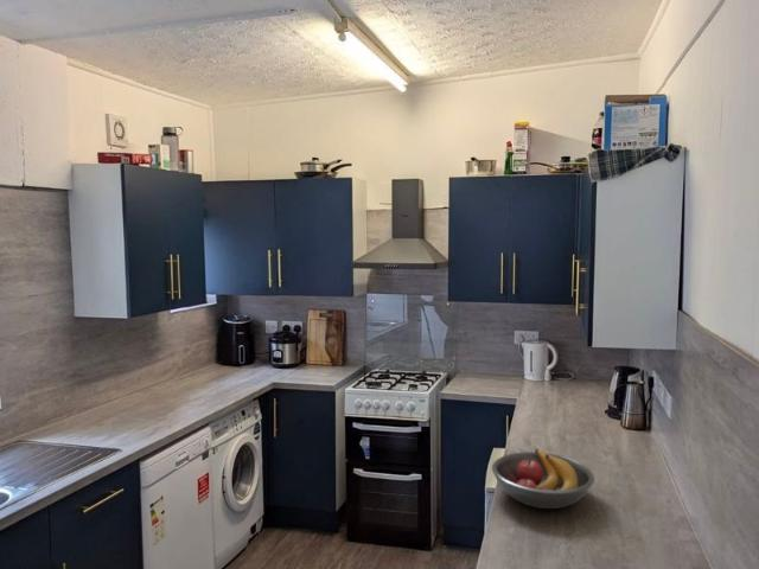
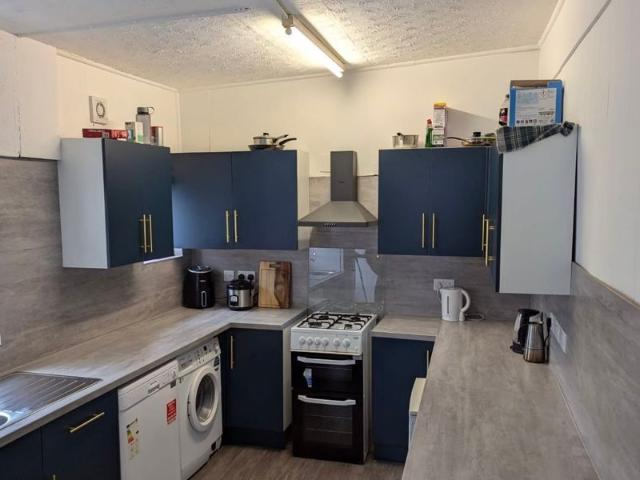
- fruit bowl [491,448,595,510]
